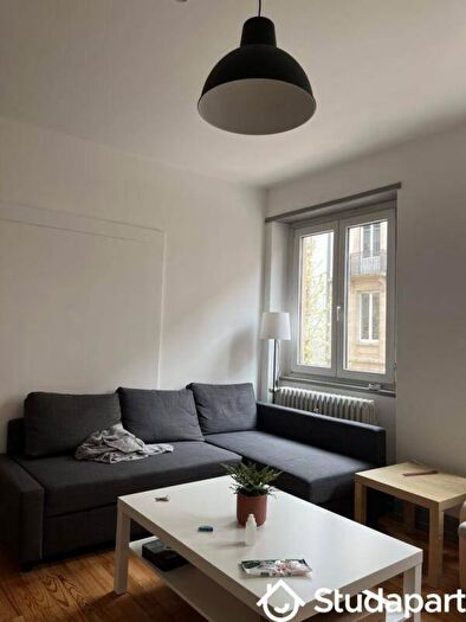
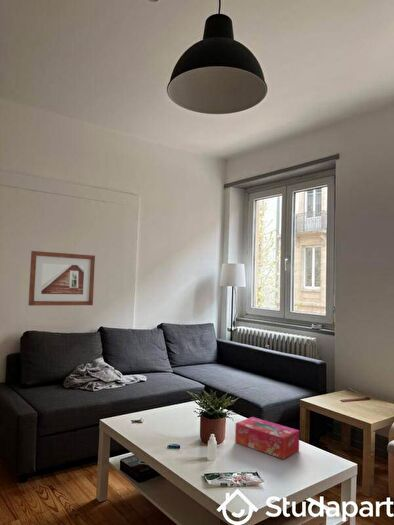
+ tissue box [234,416,300,460]
+ picture frame [27,250,96,307]
